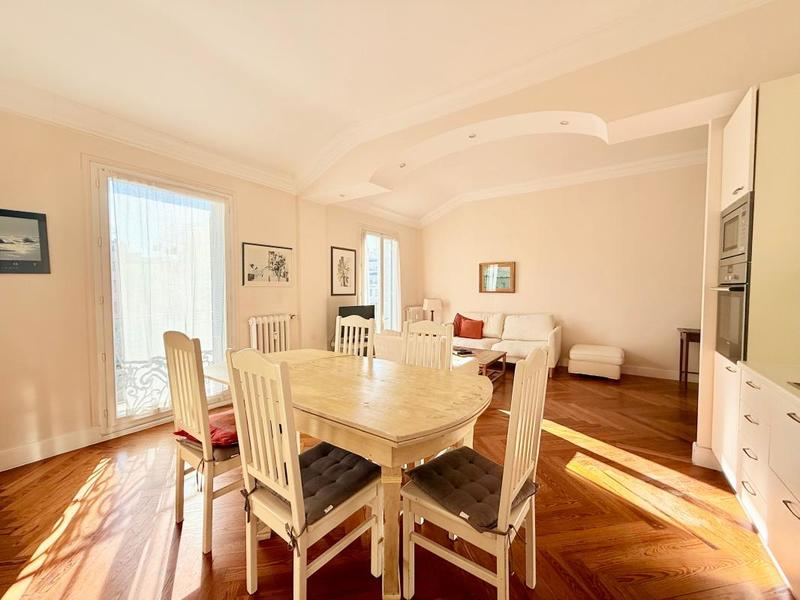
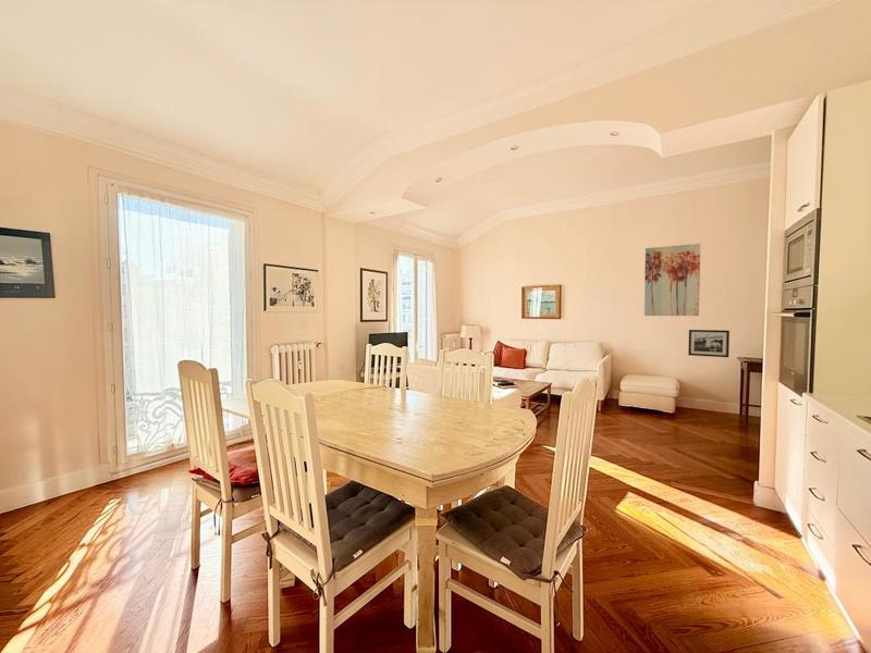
+ picture frame [687,329,731,358]
+ wall art [643,243,701,317]
